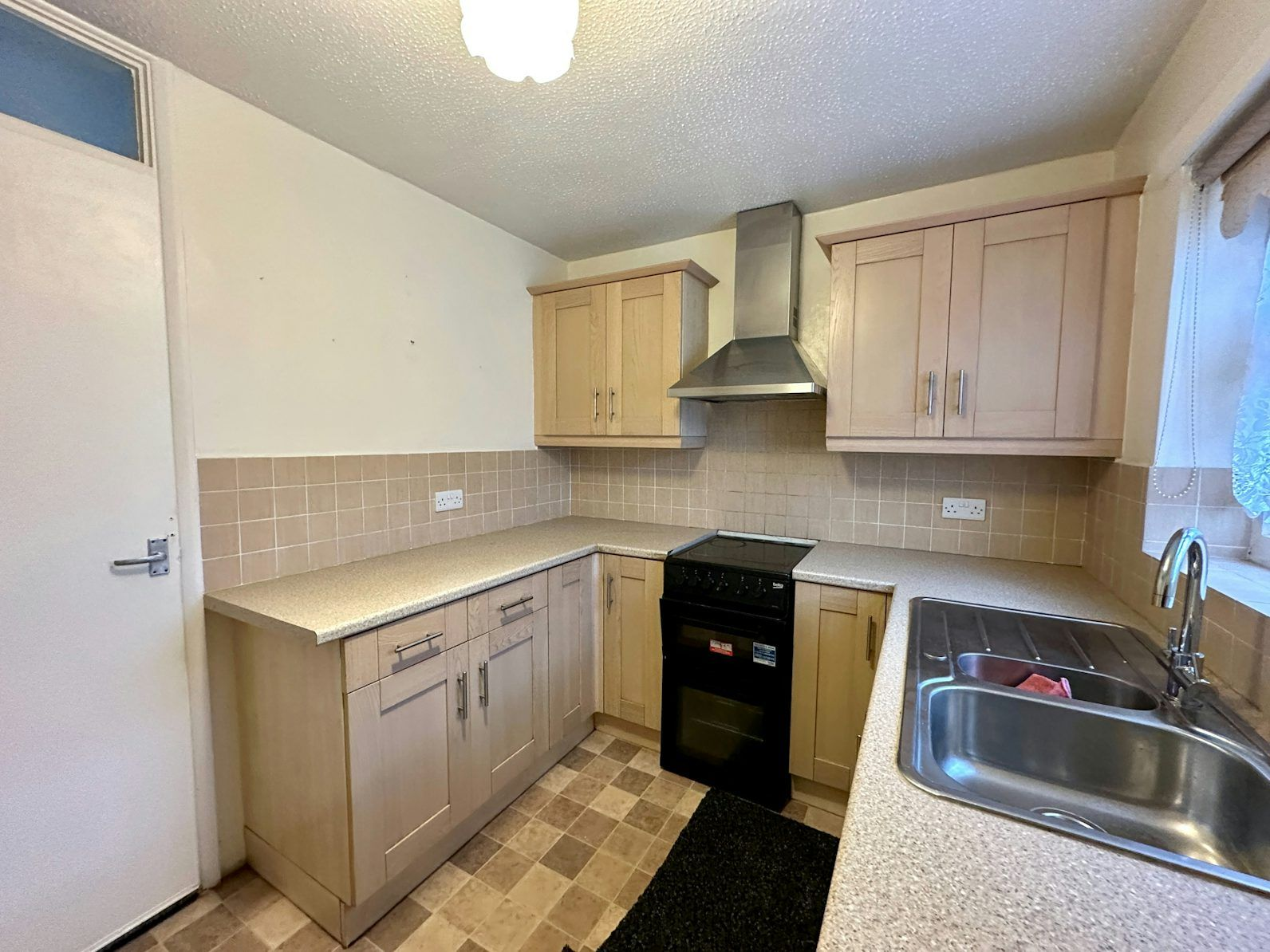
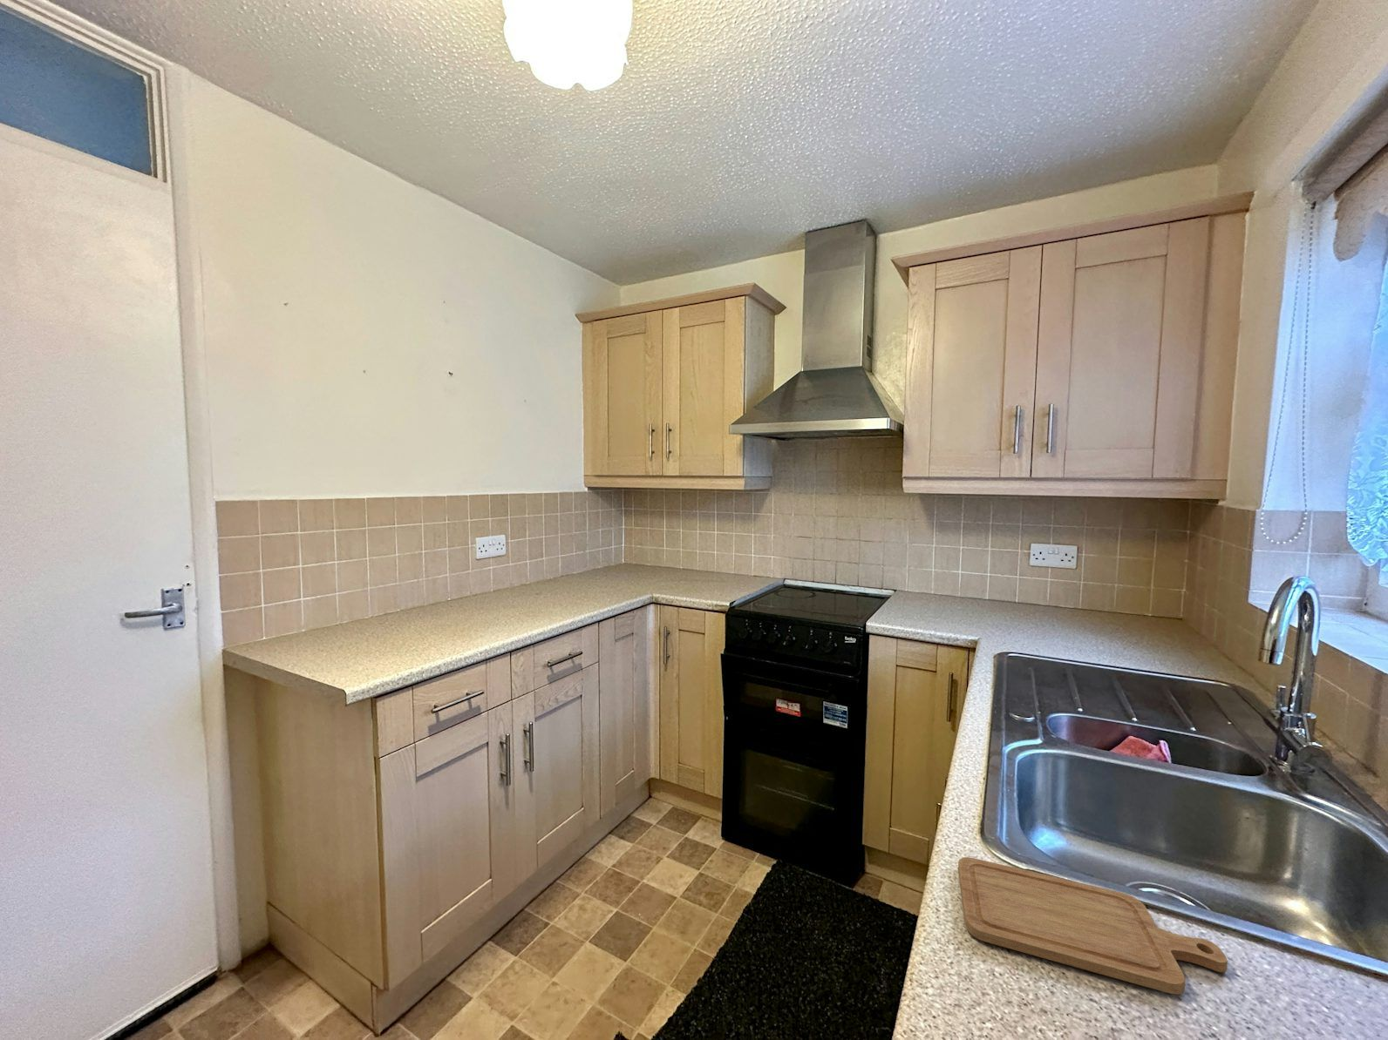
+ chopping board [957,856,1228,995]
